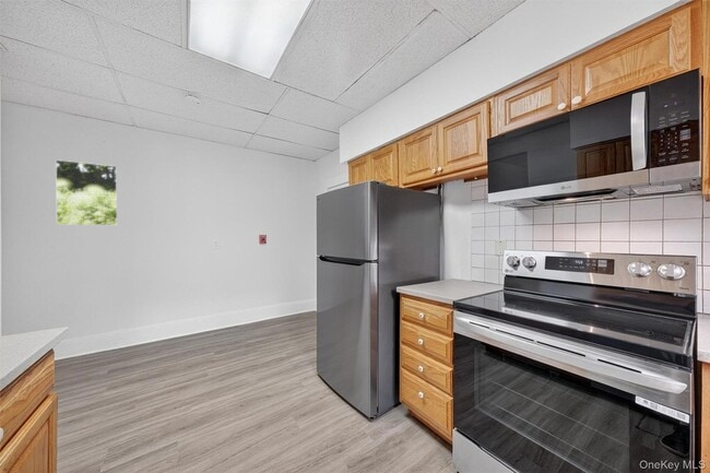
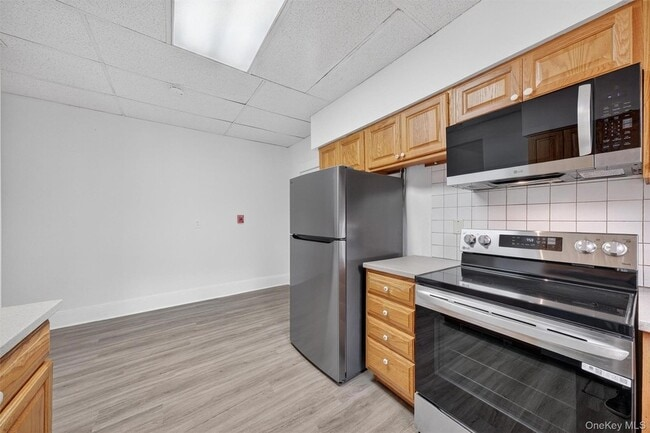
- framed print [55,158,119,226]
